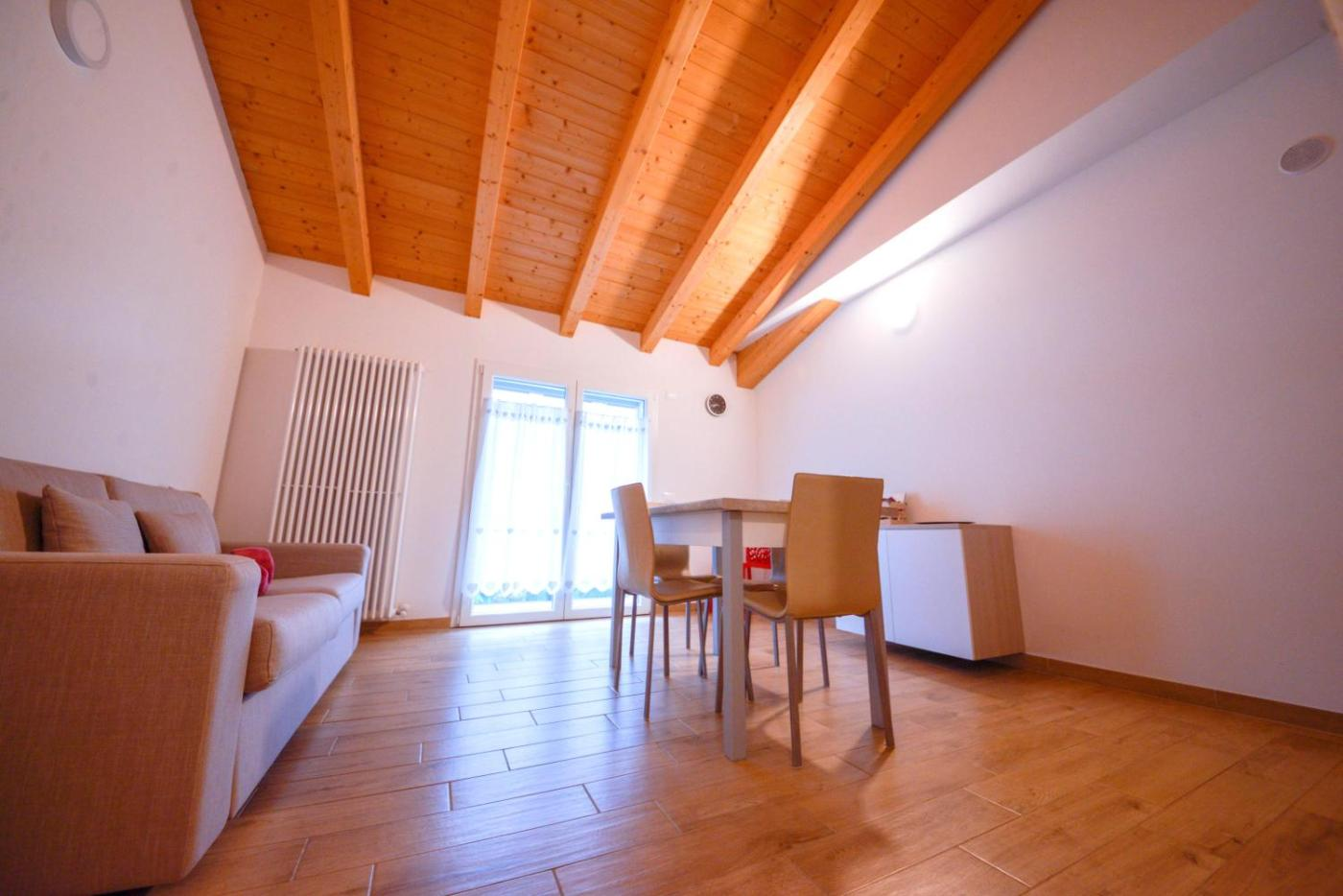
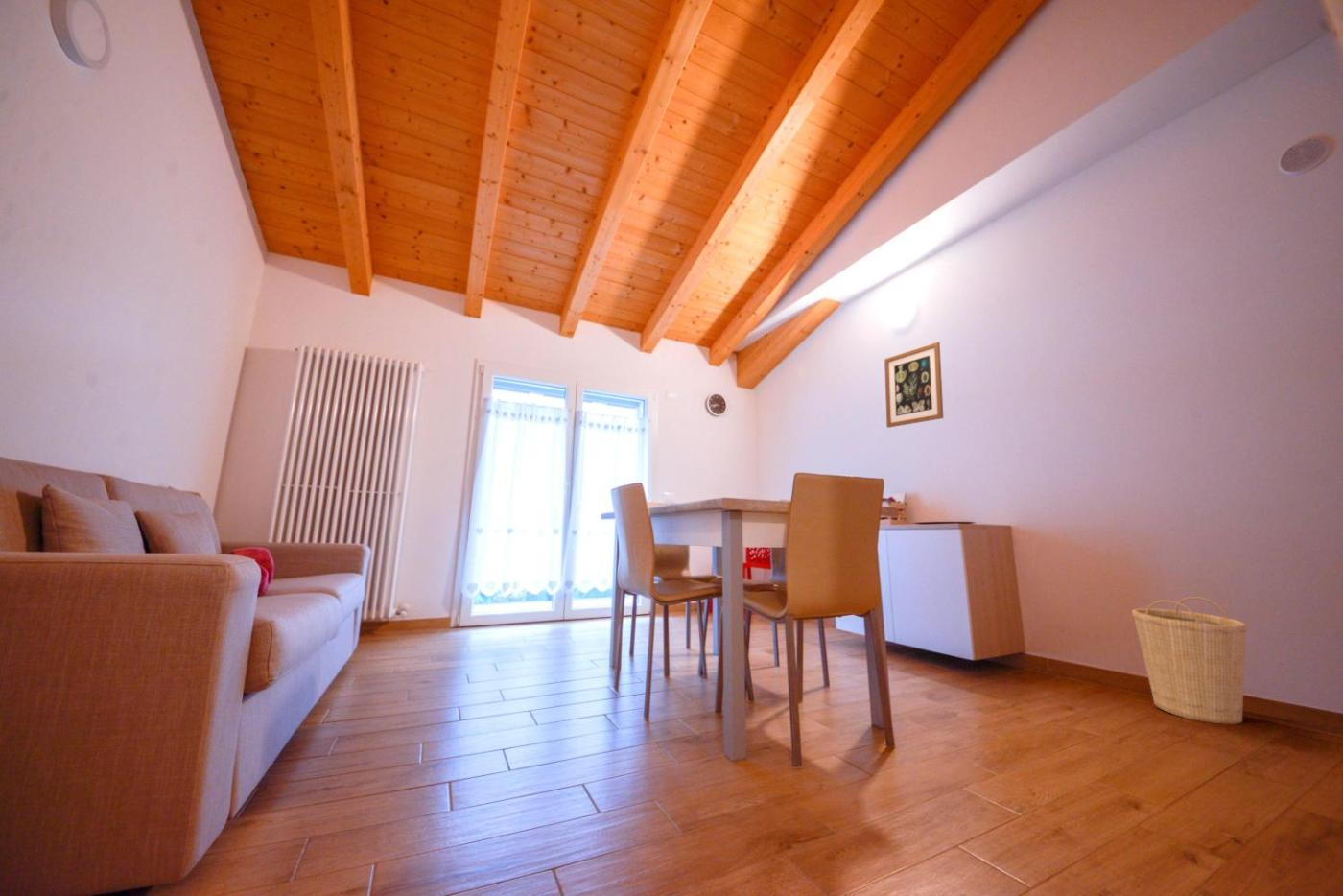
+ basket [1131,596,1248,724]
+ wall art [884,341,944,429]
